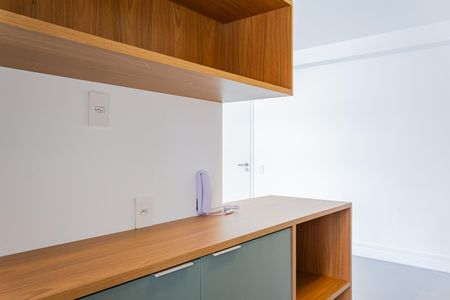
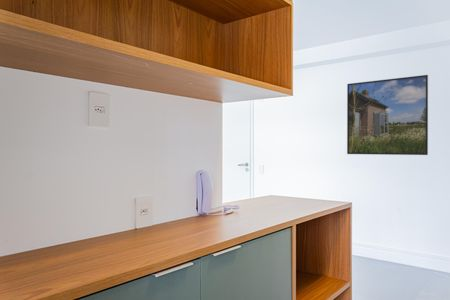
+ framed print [346,74,429,156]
